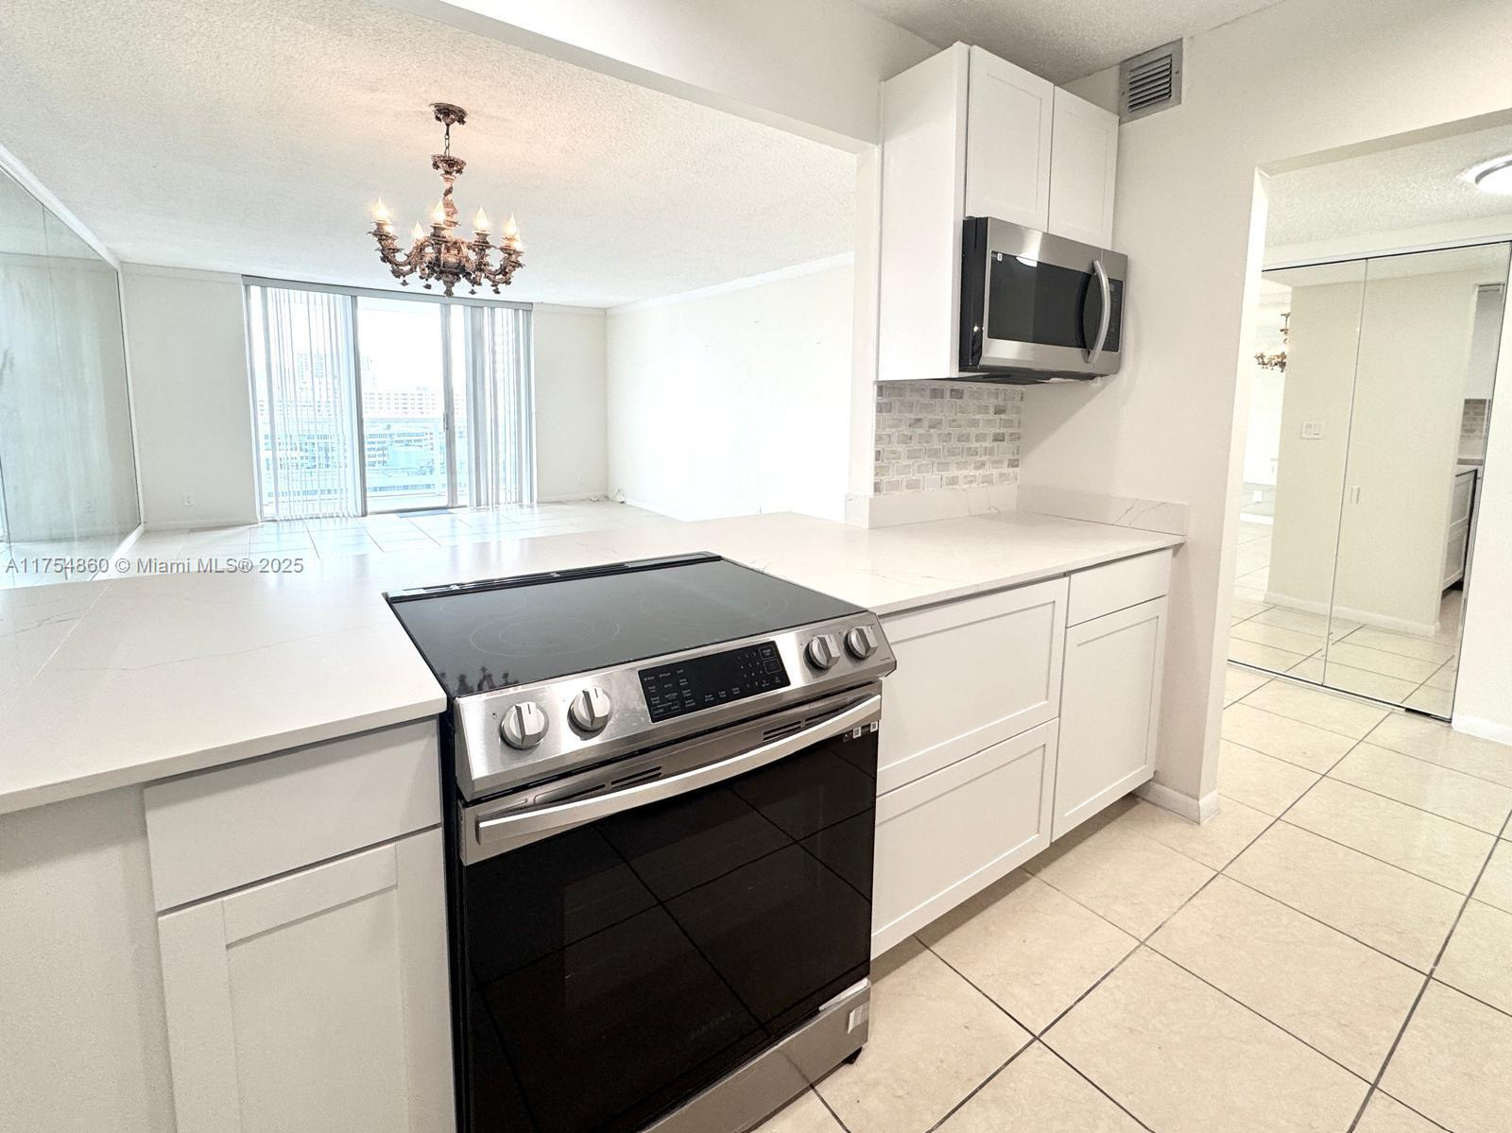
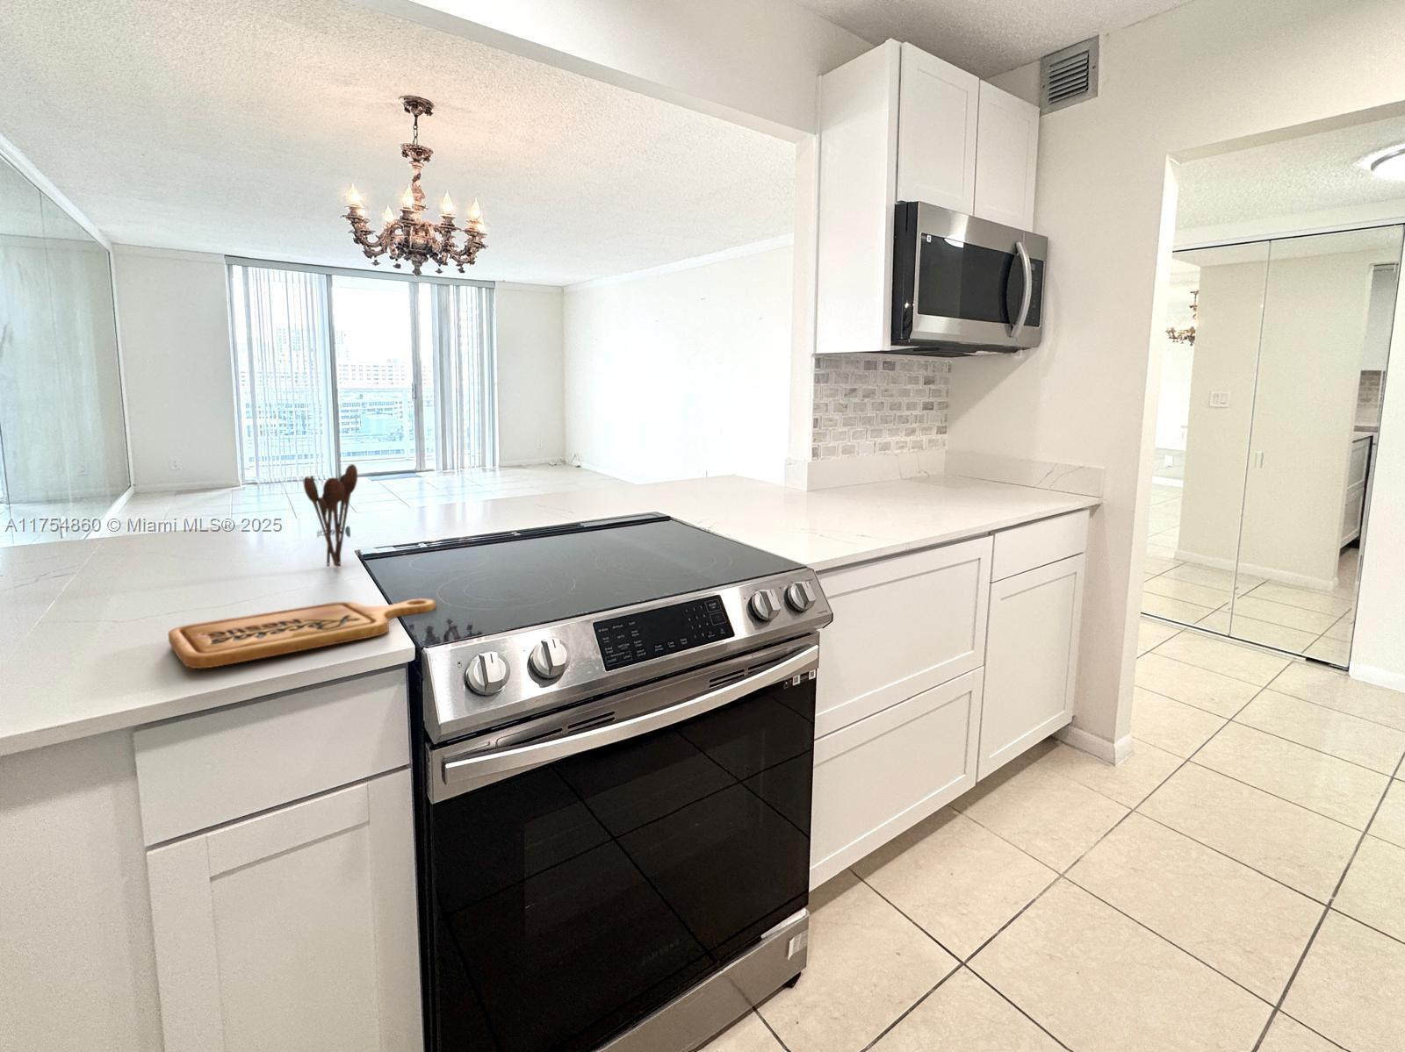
+ utensil holder [302,463,358,569]
+ cutting board [168,598,437,670]
